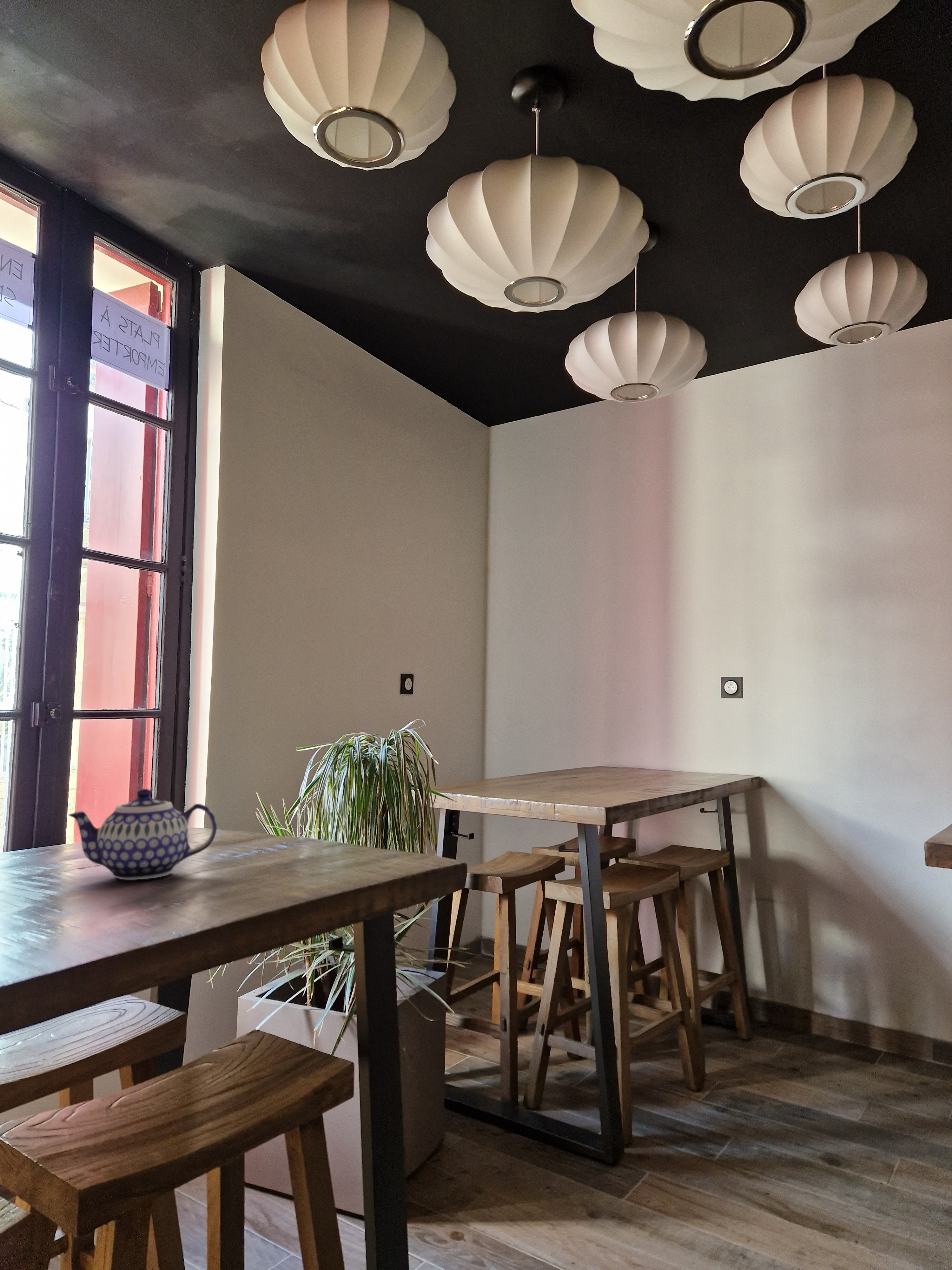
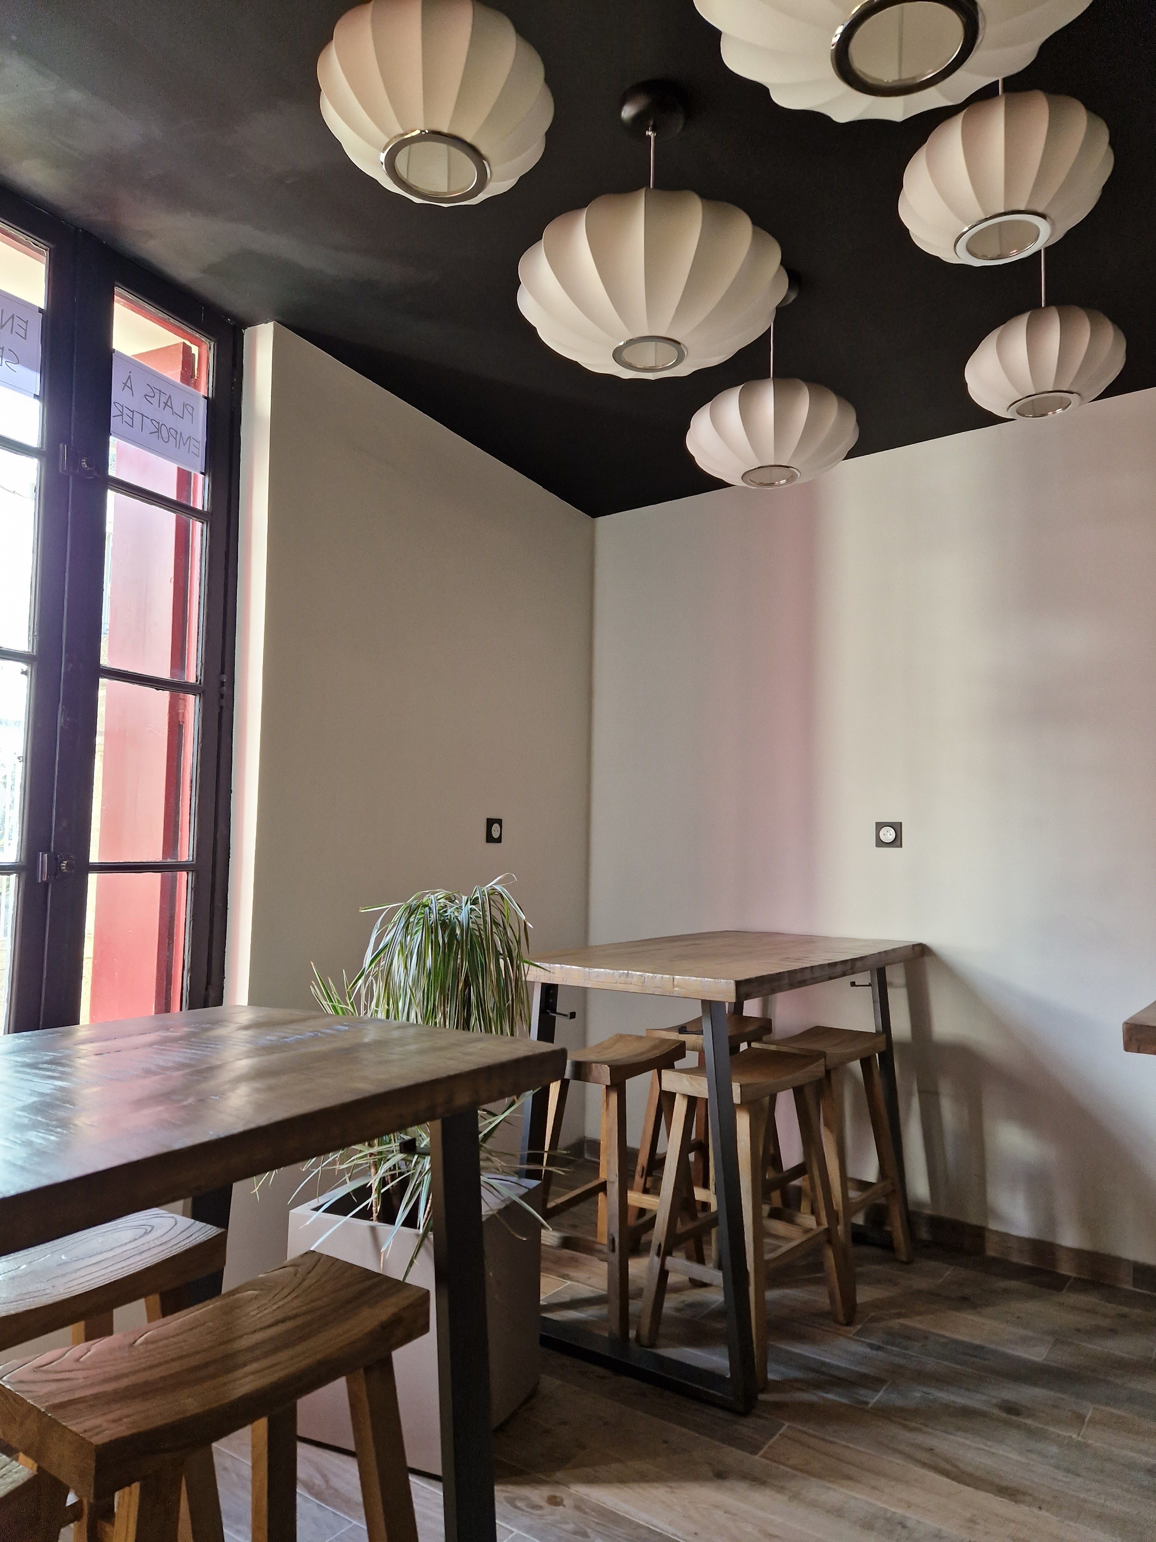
- teapot [68,788,217,880]
